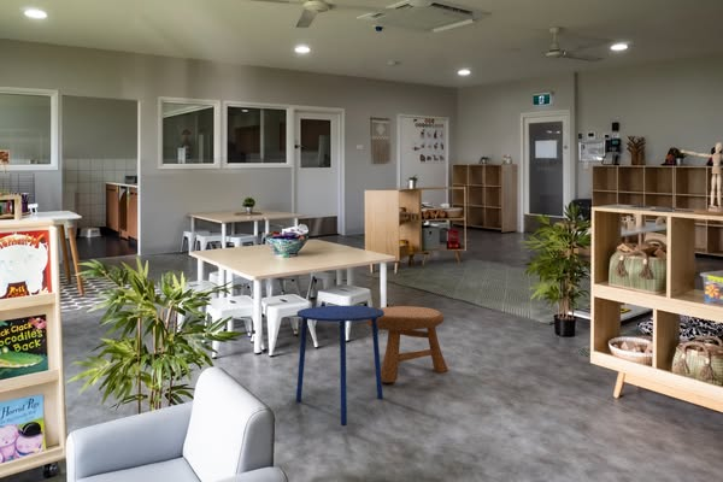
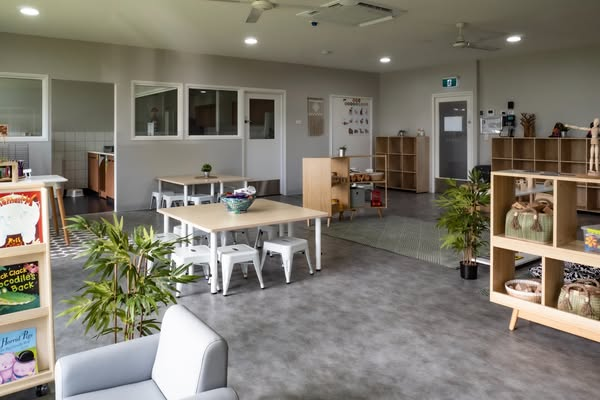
- side table [295,305,384,427]
- stool [366,305,449,383]
